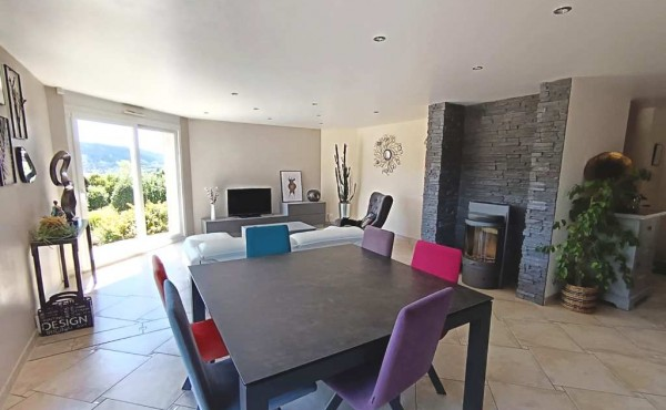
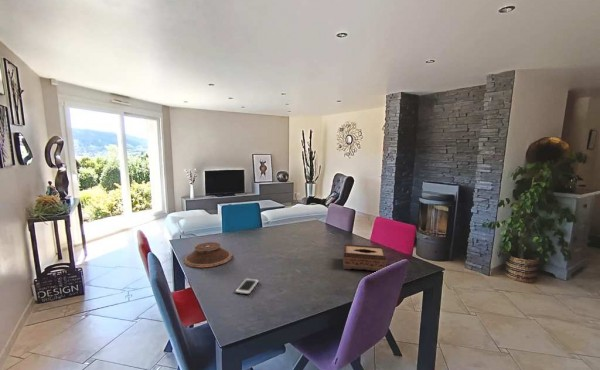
+ tissue box [342,243,388,272]
+ plate [183,241,233,269]
+ cell phone [234,277,260,295]
